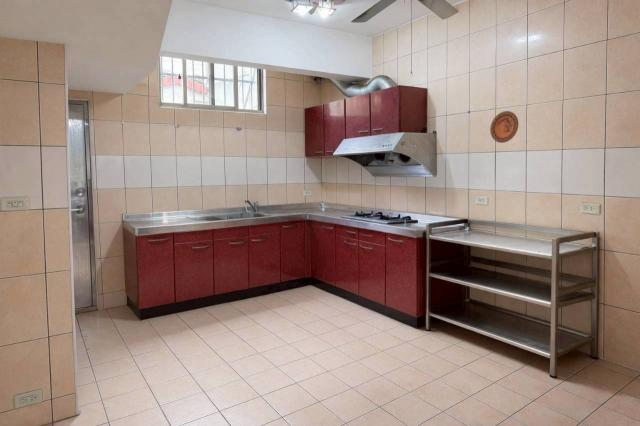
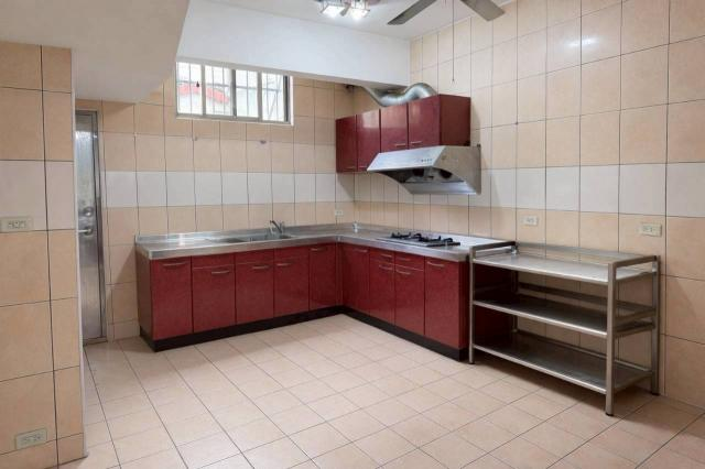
- decorative plate [489,110,520,144]
